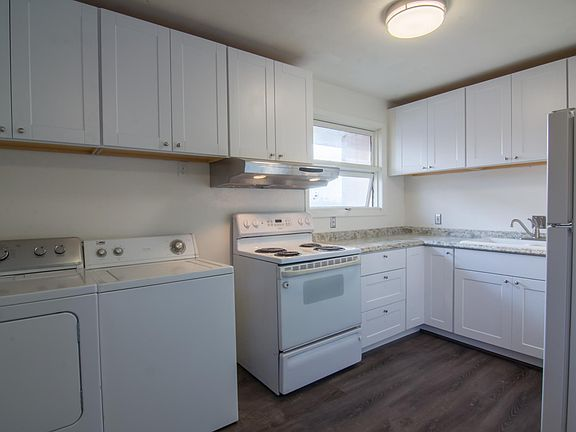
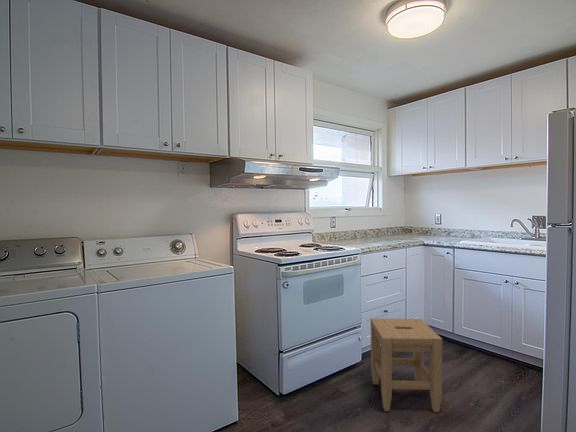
+ stool [370,318,443,413]
